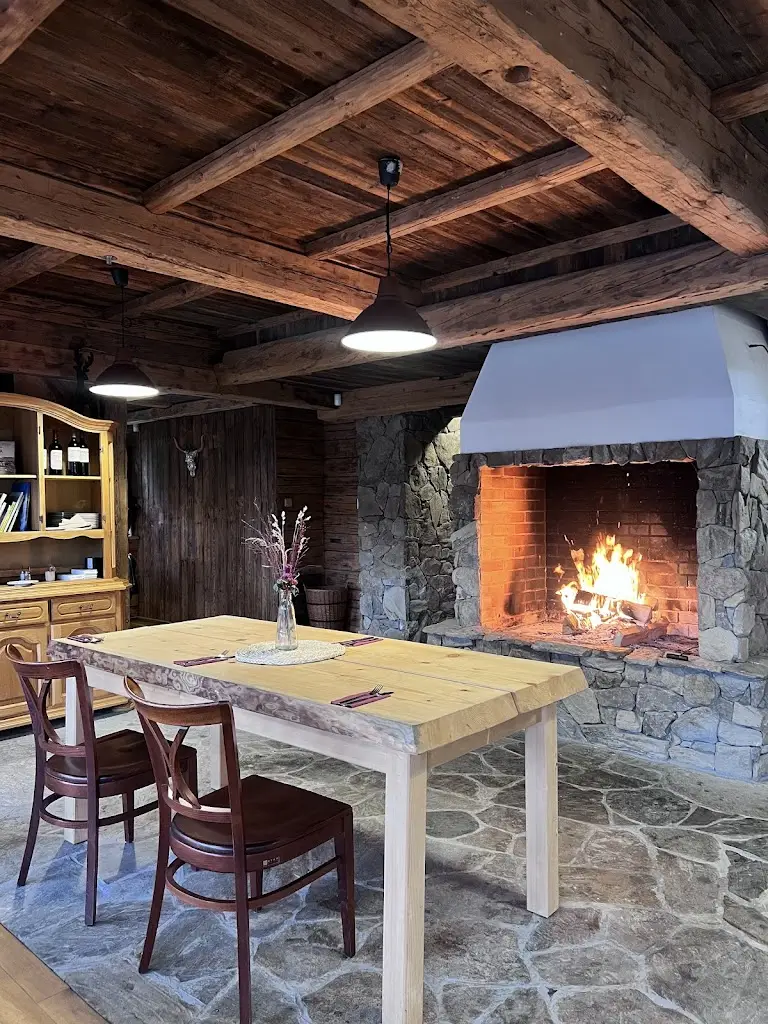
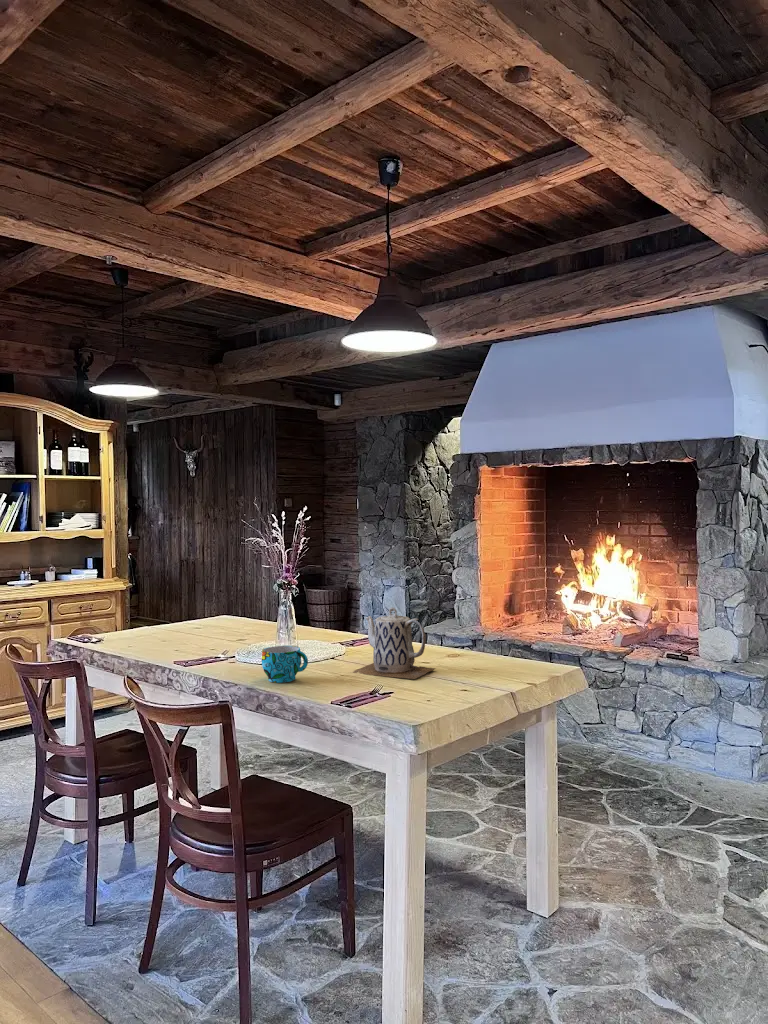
+ teapot [350,606,437,680]
+ cup [261,645,309,684]
